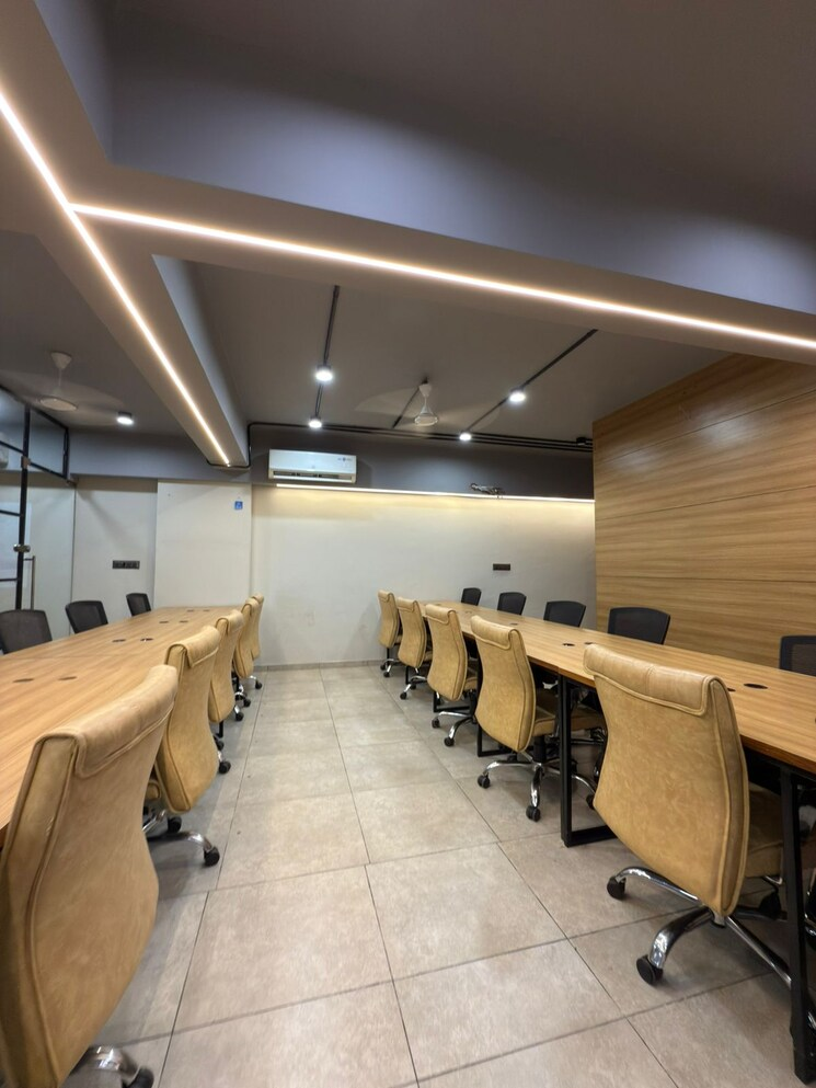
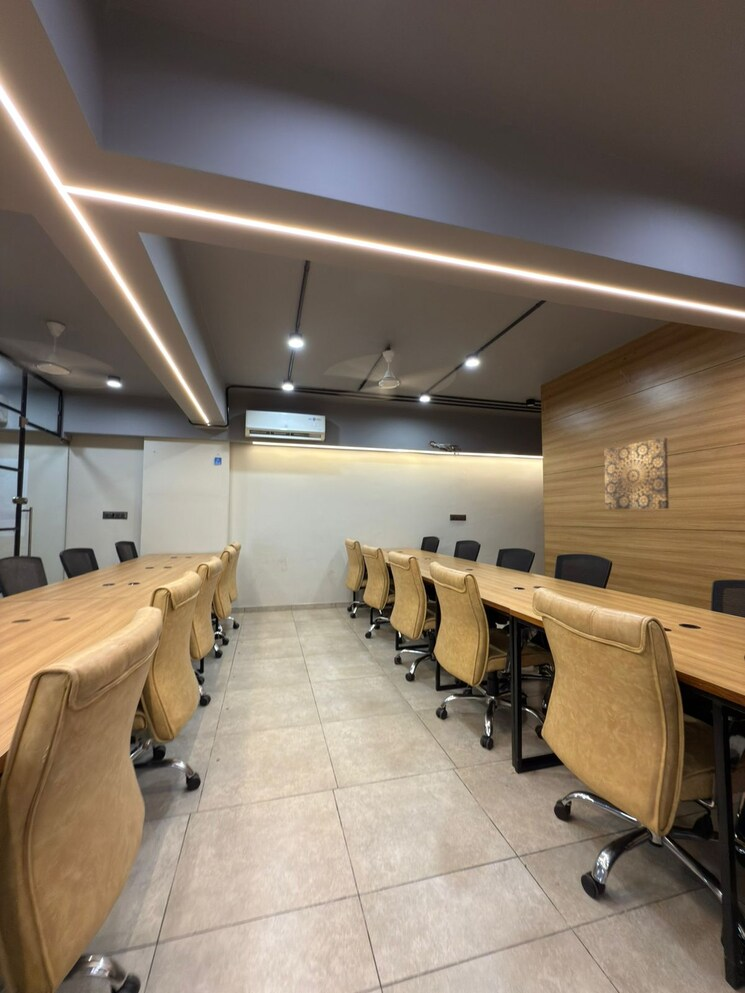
+ wall art [603,437,670,510]
